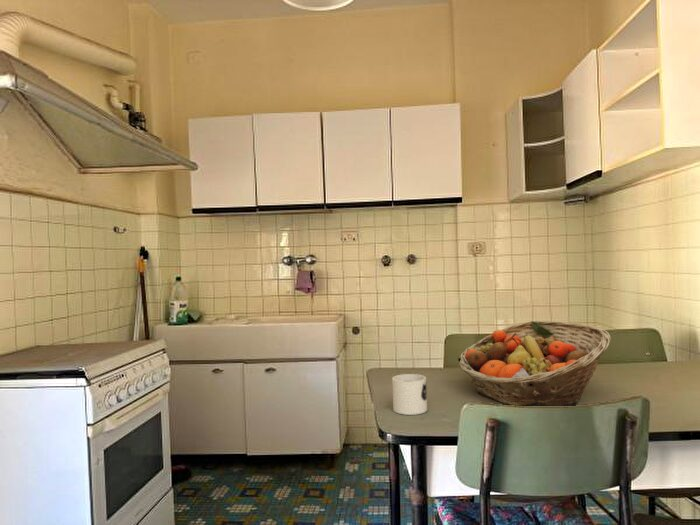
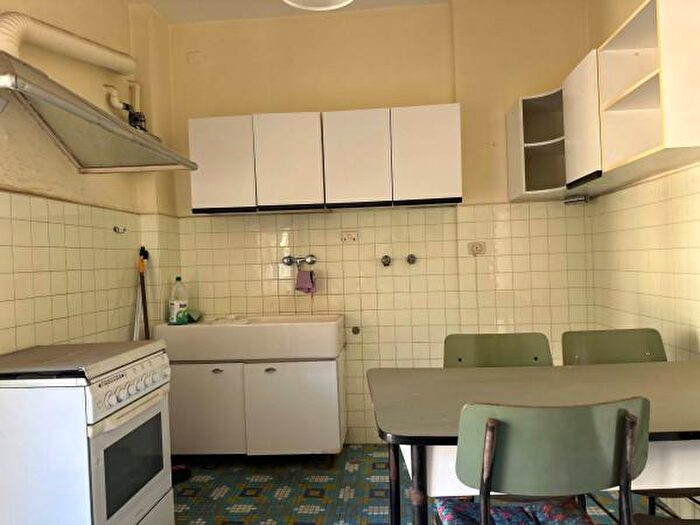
- mug [391,373,428,416]
- fruit basket [458,320,612,407]
